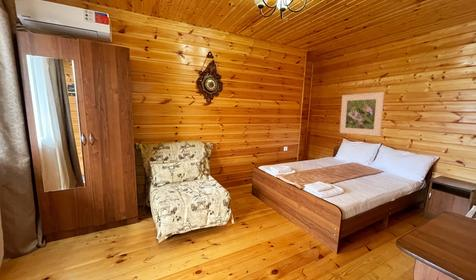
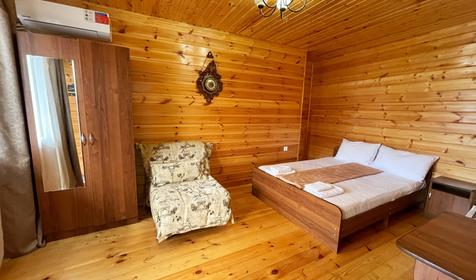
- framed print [339,91,385,137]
